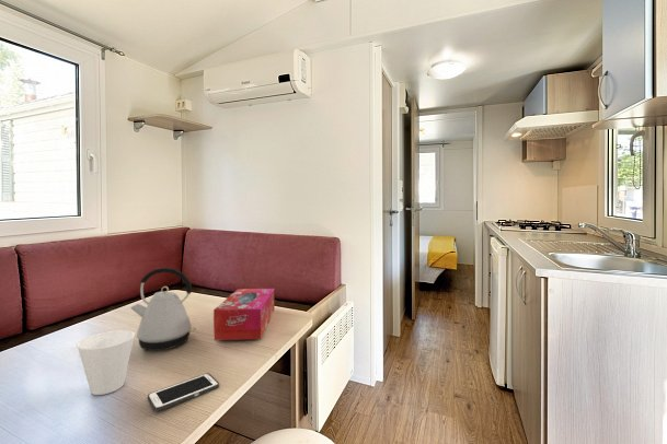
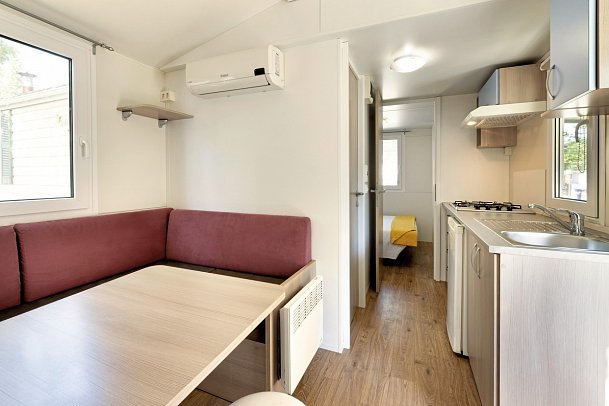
- kettle [129,267,197,352]
- tissue box [212,288,275,341]
- cup [76,329,136,396]
- cell phone [147,372,220,412]
